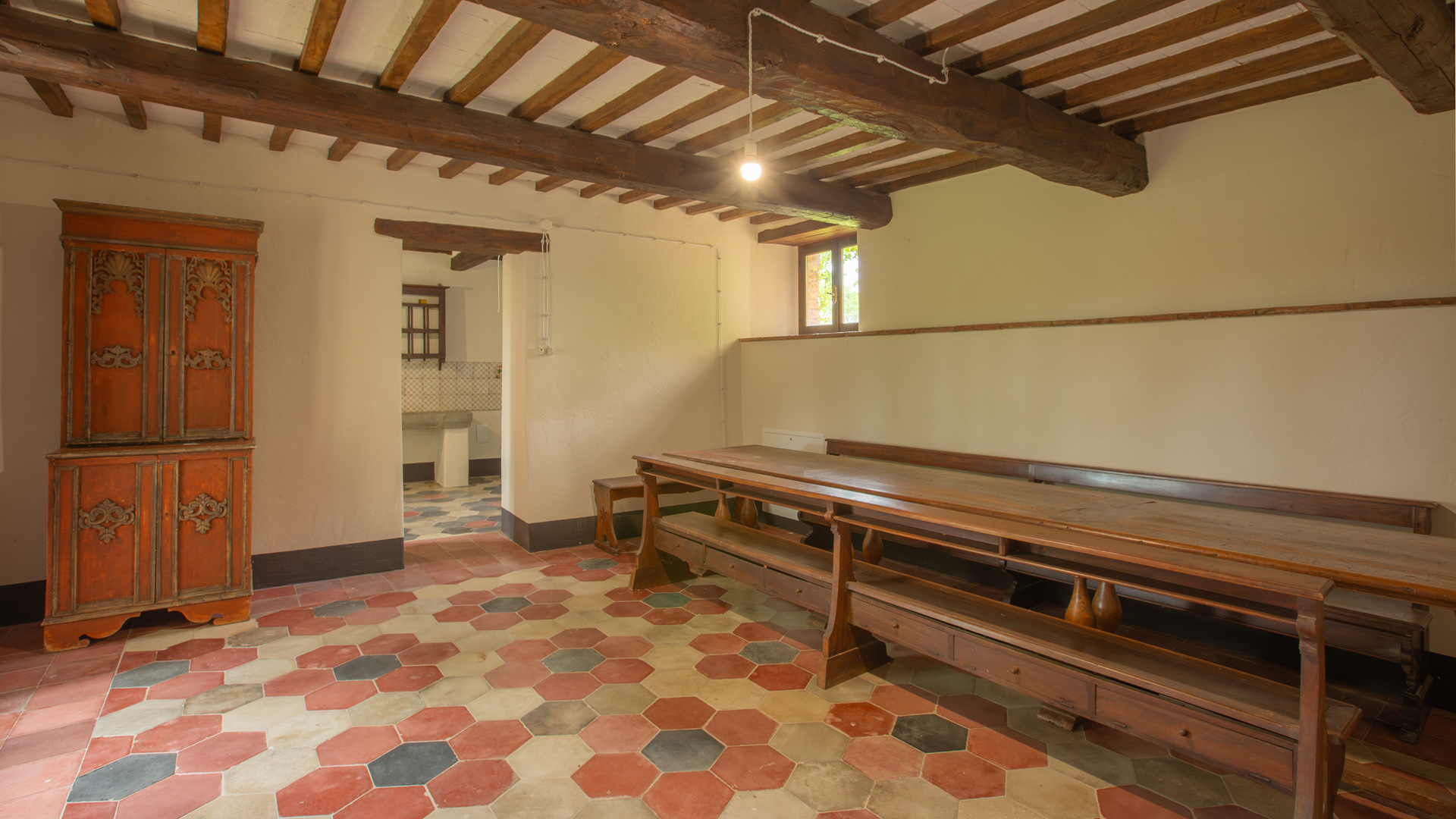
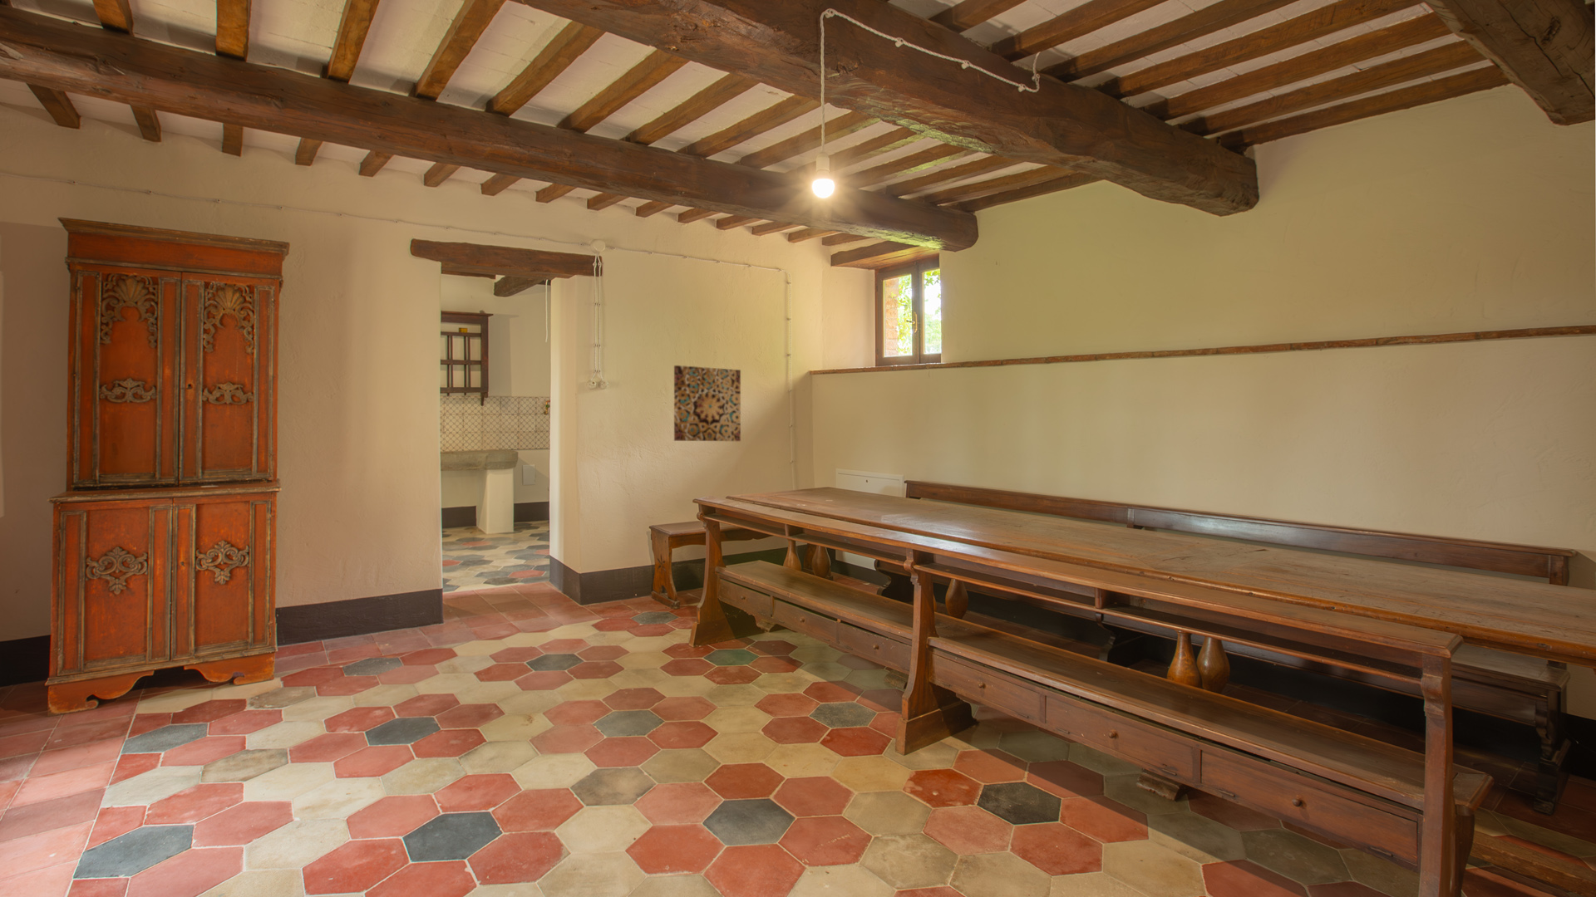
+ wall art [673,365,741,441]
